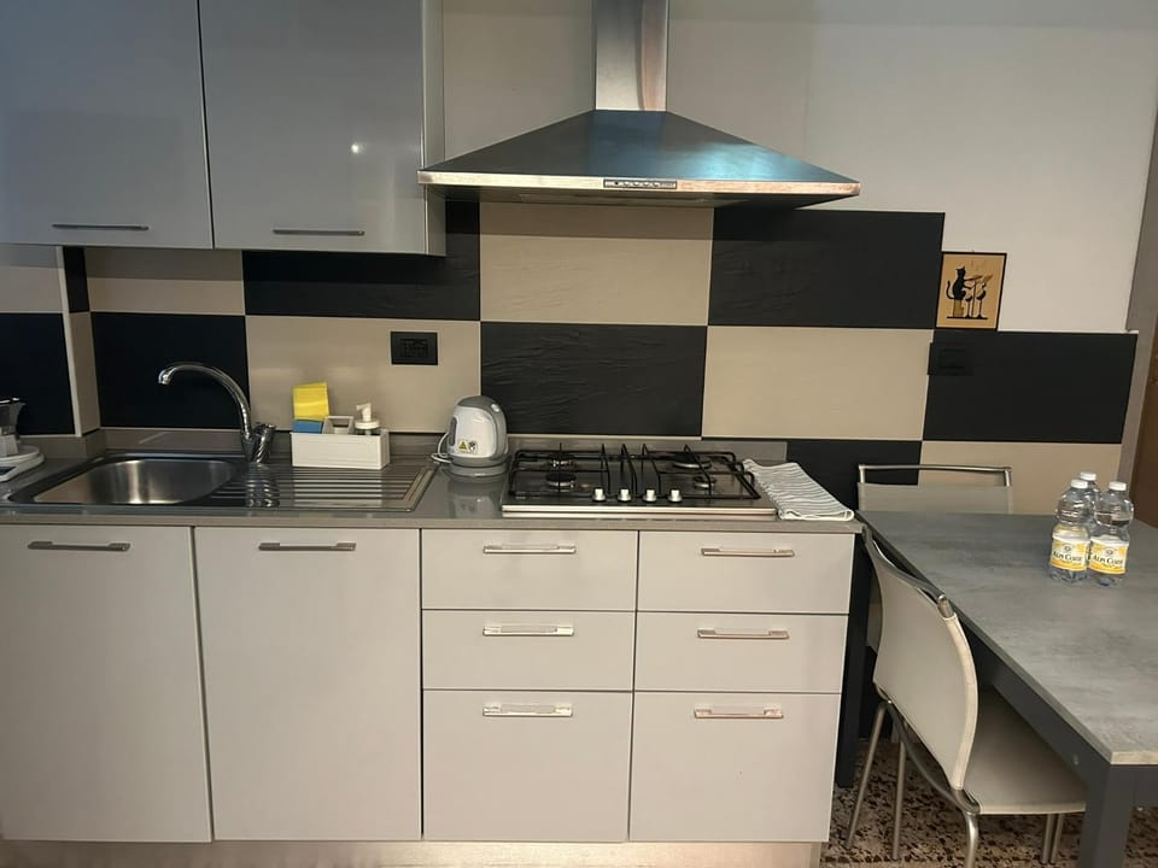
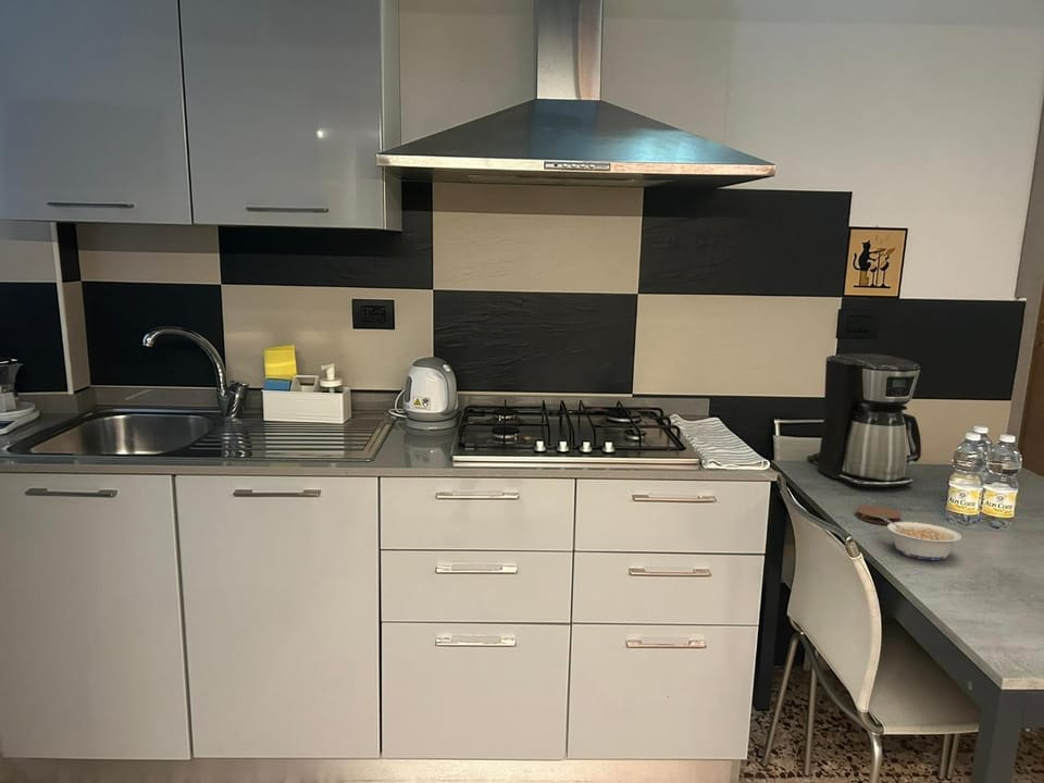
+ legume [879,514,962,561]
+ coaster [855,505,903,525]
+ coffee maker [807,352,922,488]
